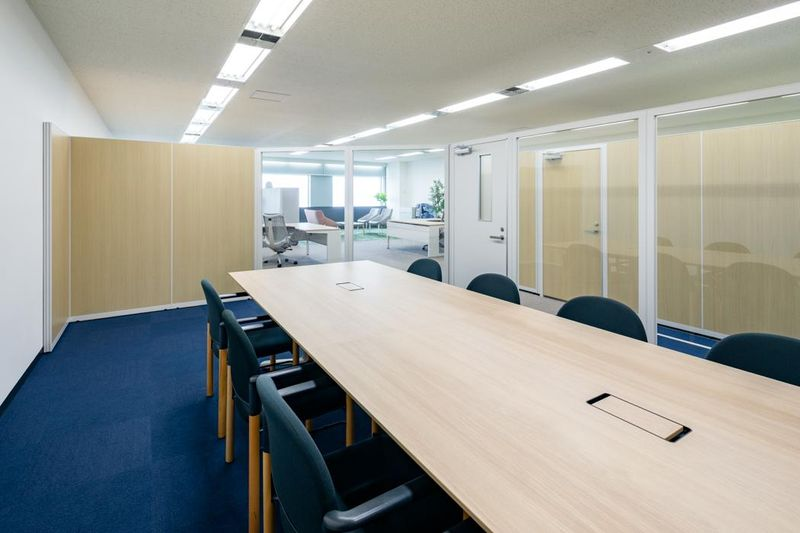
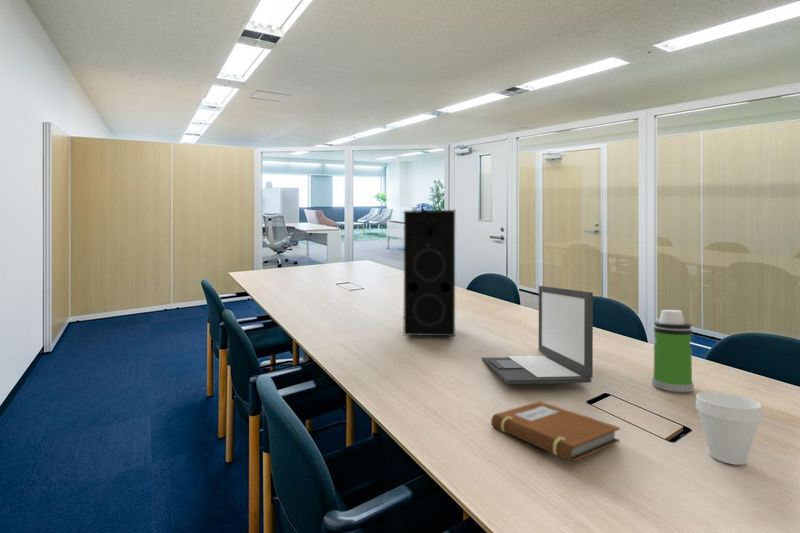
+ cup [695,391,763,466]
+ notebook [490,400,621,463]
+ water bottle [651,309,695,393]
+ speaker [402,209,456,337]
+ laptop [481,285,594,385]
